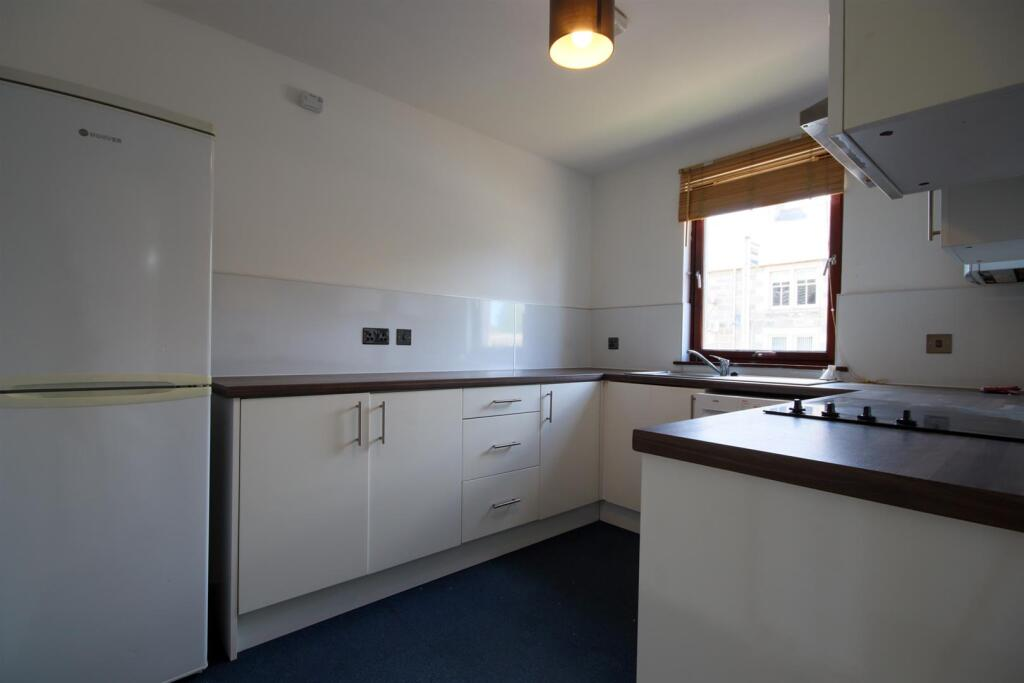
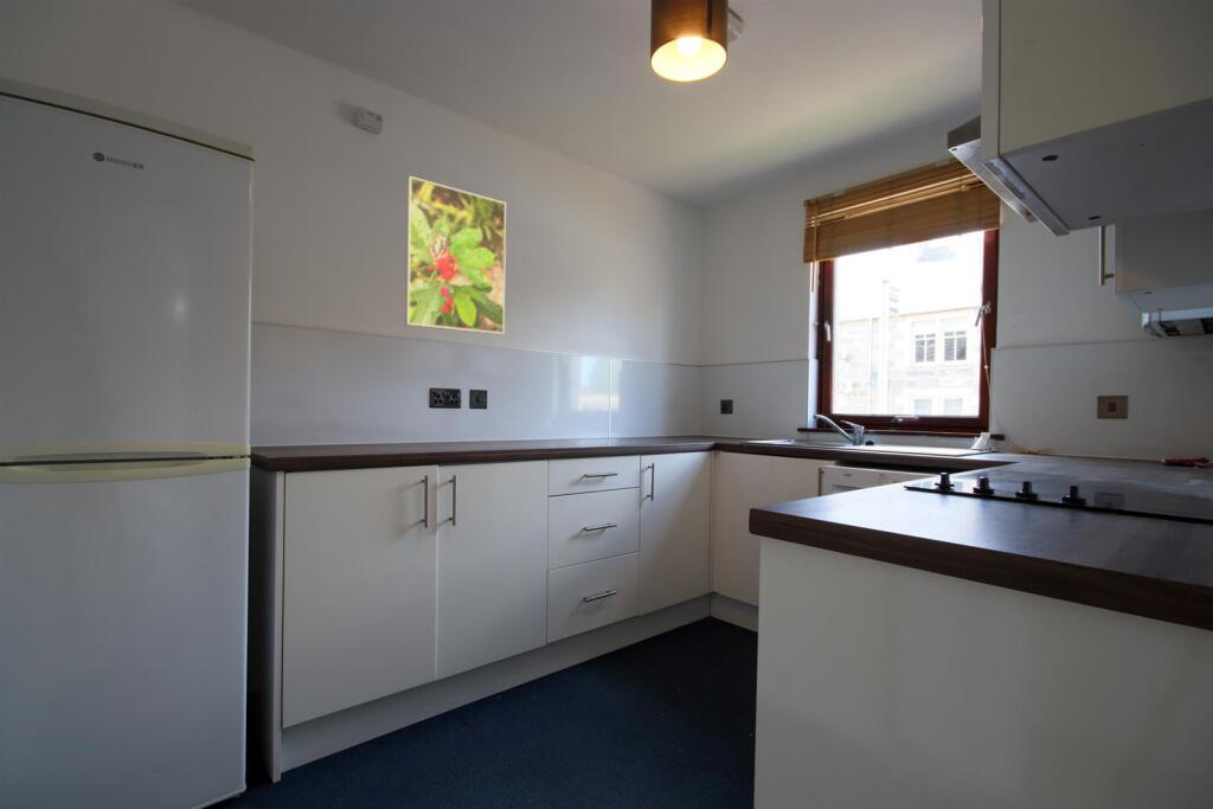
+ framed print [404,175,507,335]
